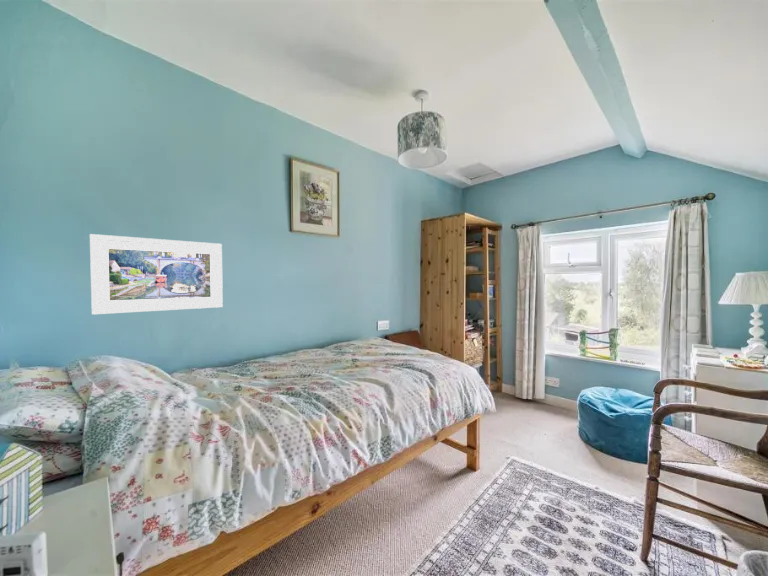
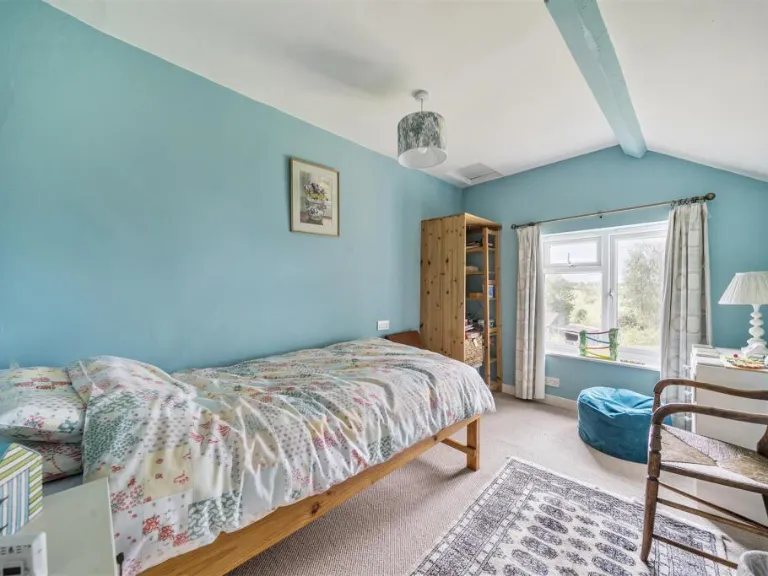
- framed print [89,233,224,316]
